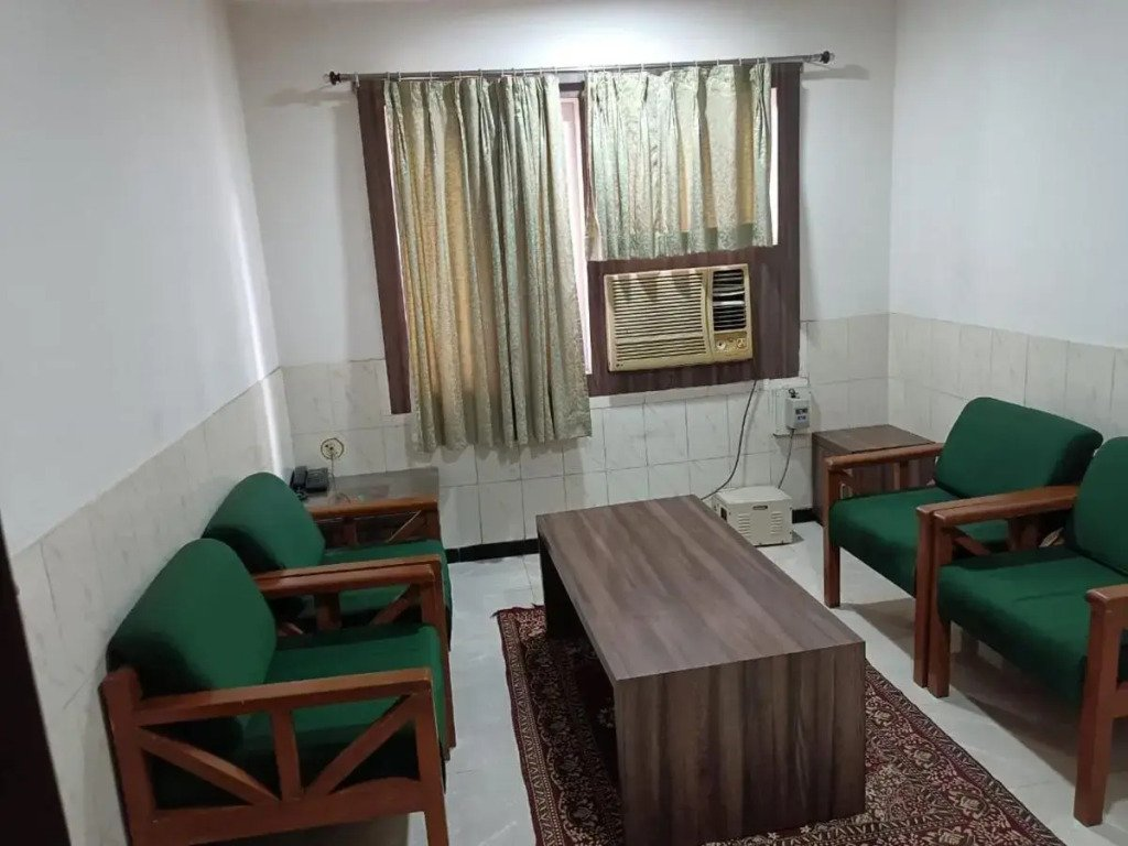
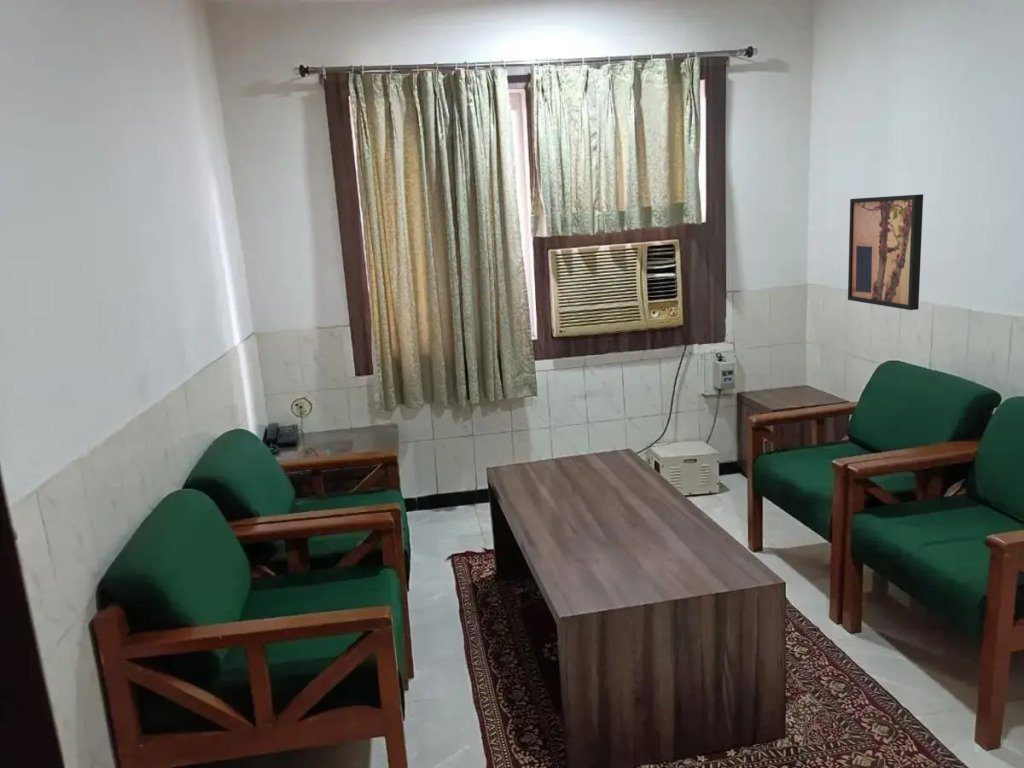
+ wall art [847,193,924,311]
